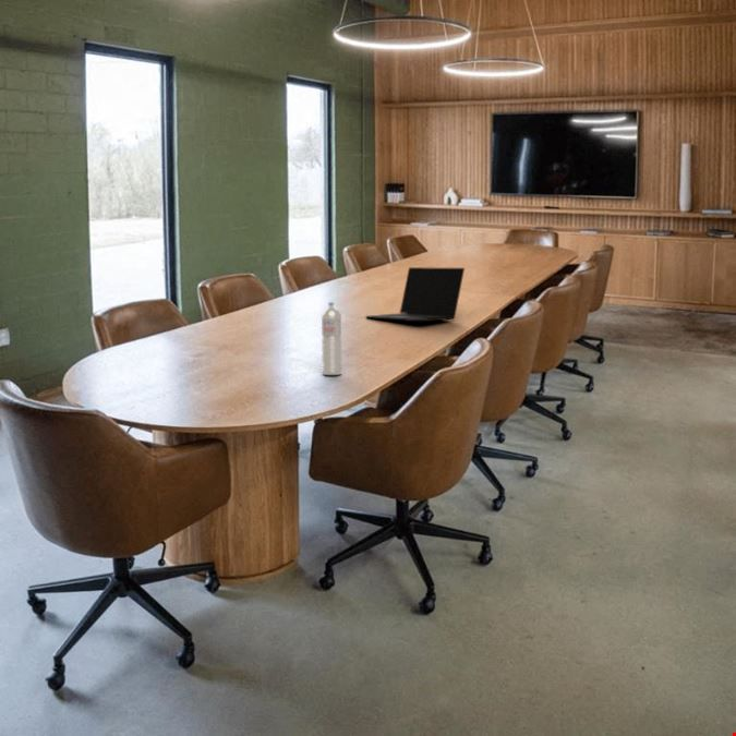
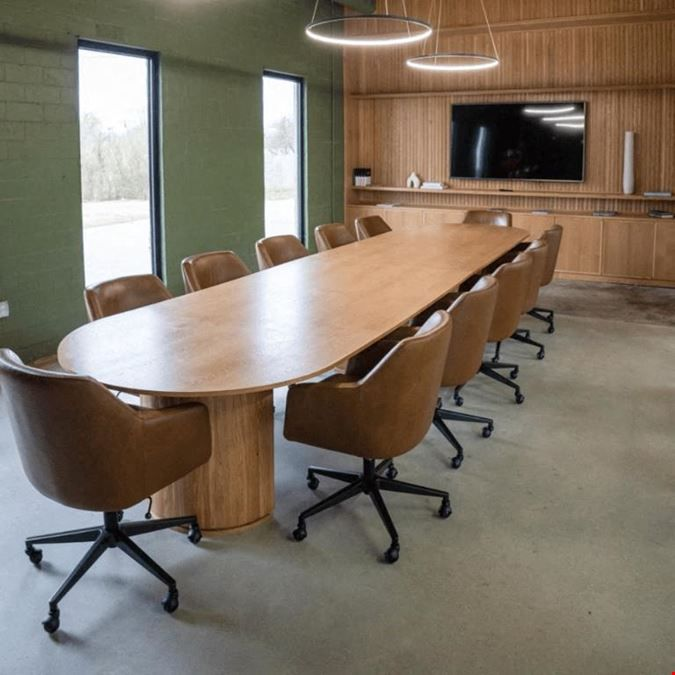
- laptop [364,266,466,323]
- water bottle [321,301,342,376]
